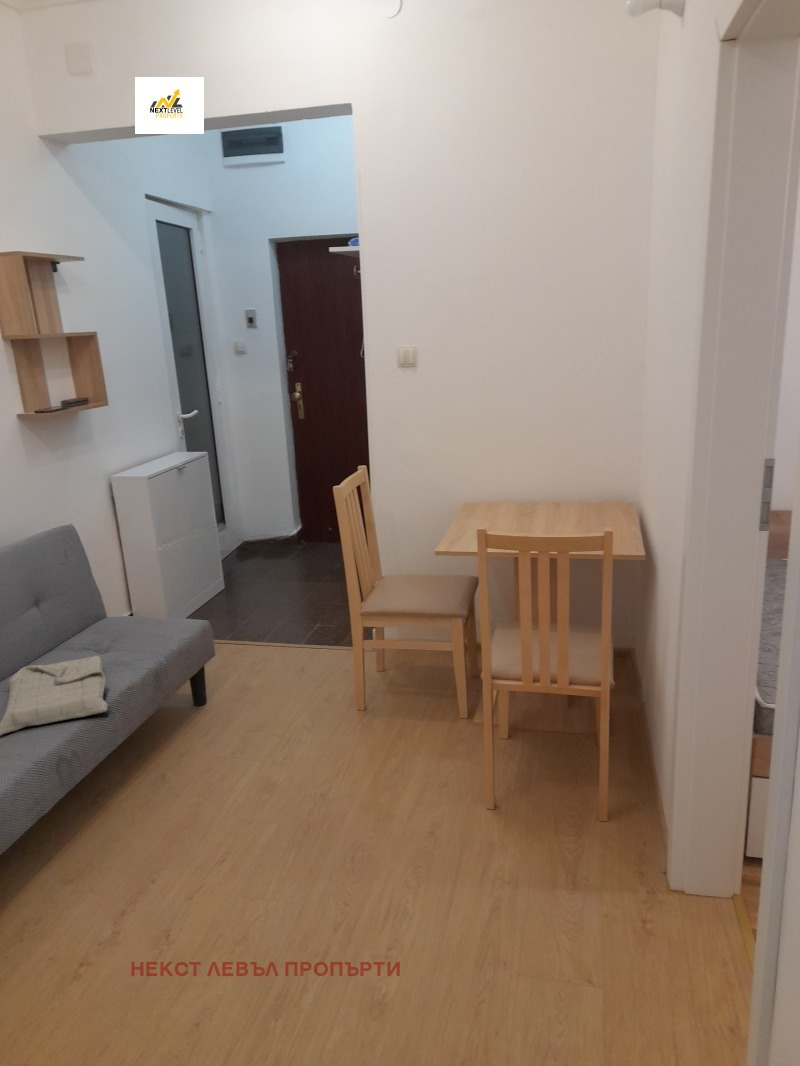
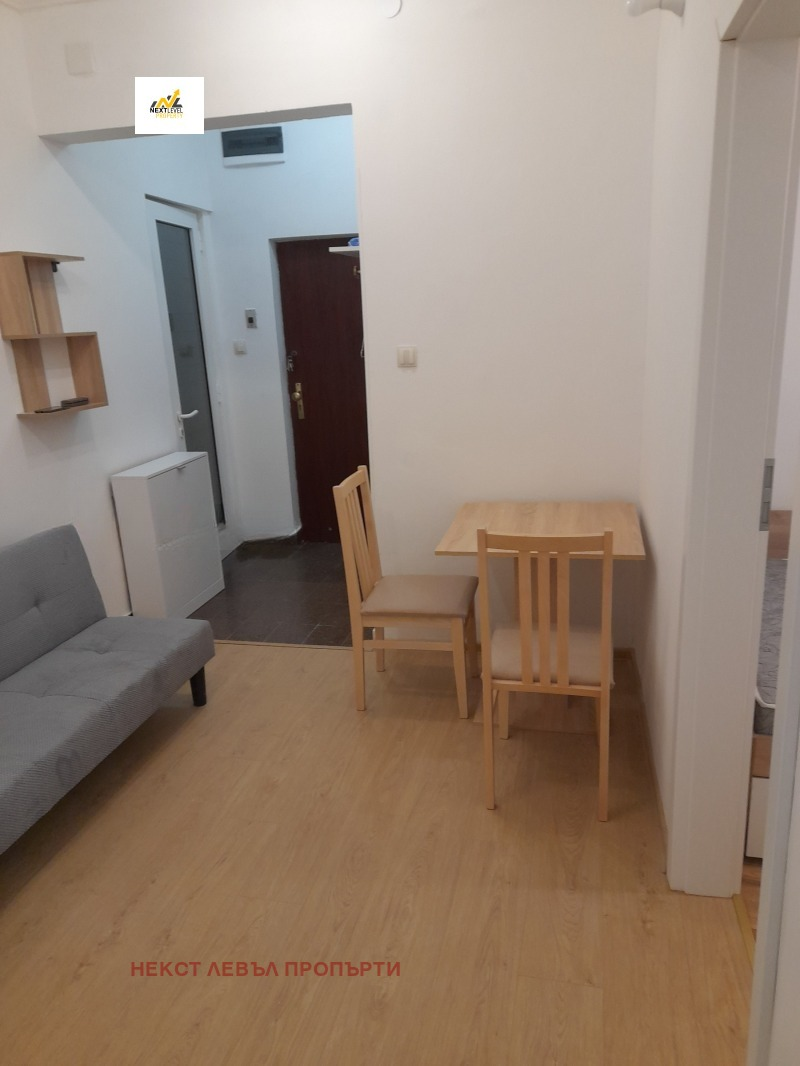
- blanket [0,655,109,736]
